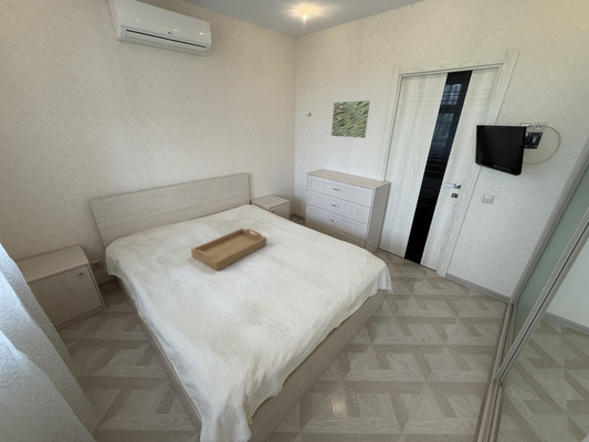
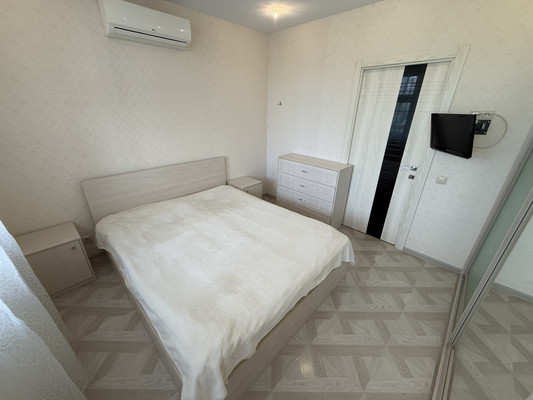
- wall art [330,99,371,139]
- serving tray [190,228,267,272]
